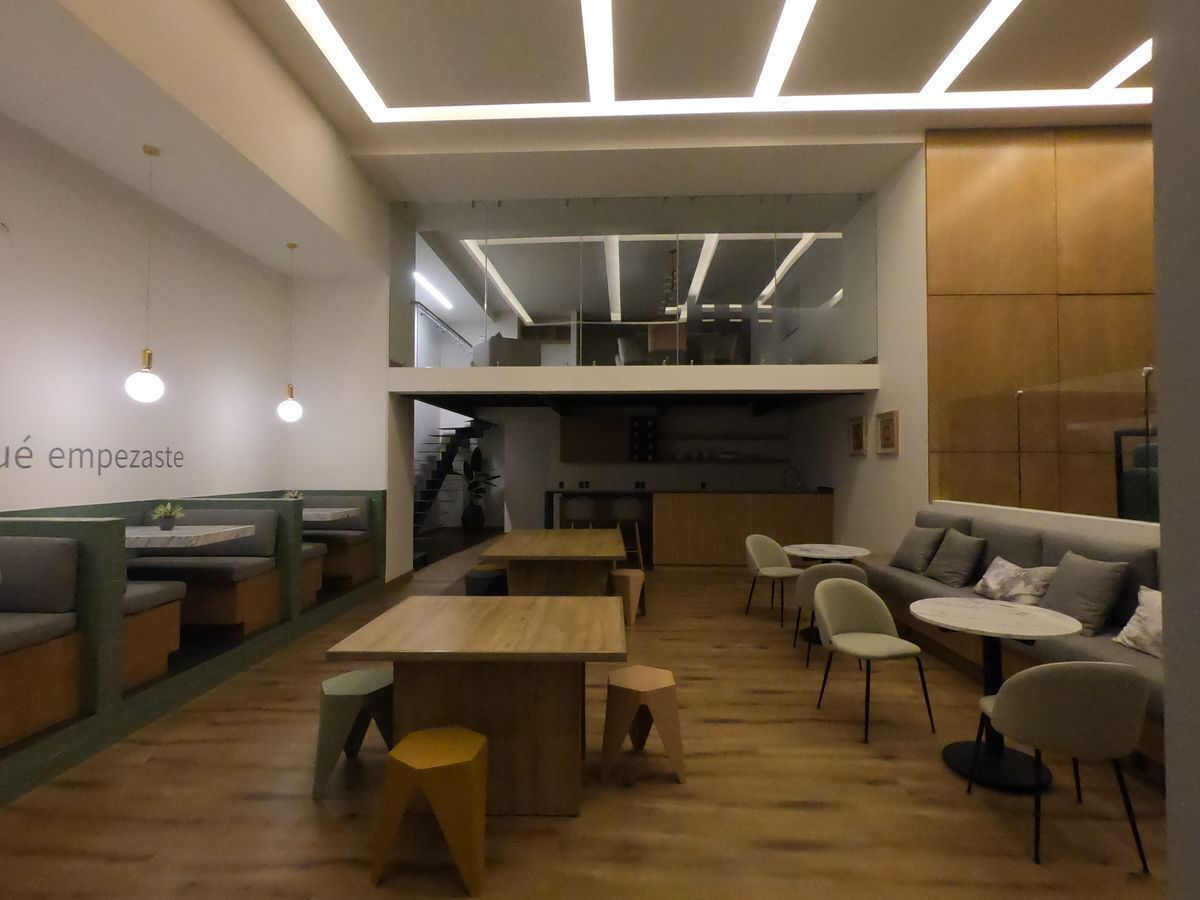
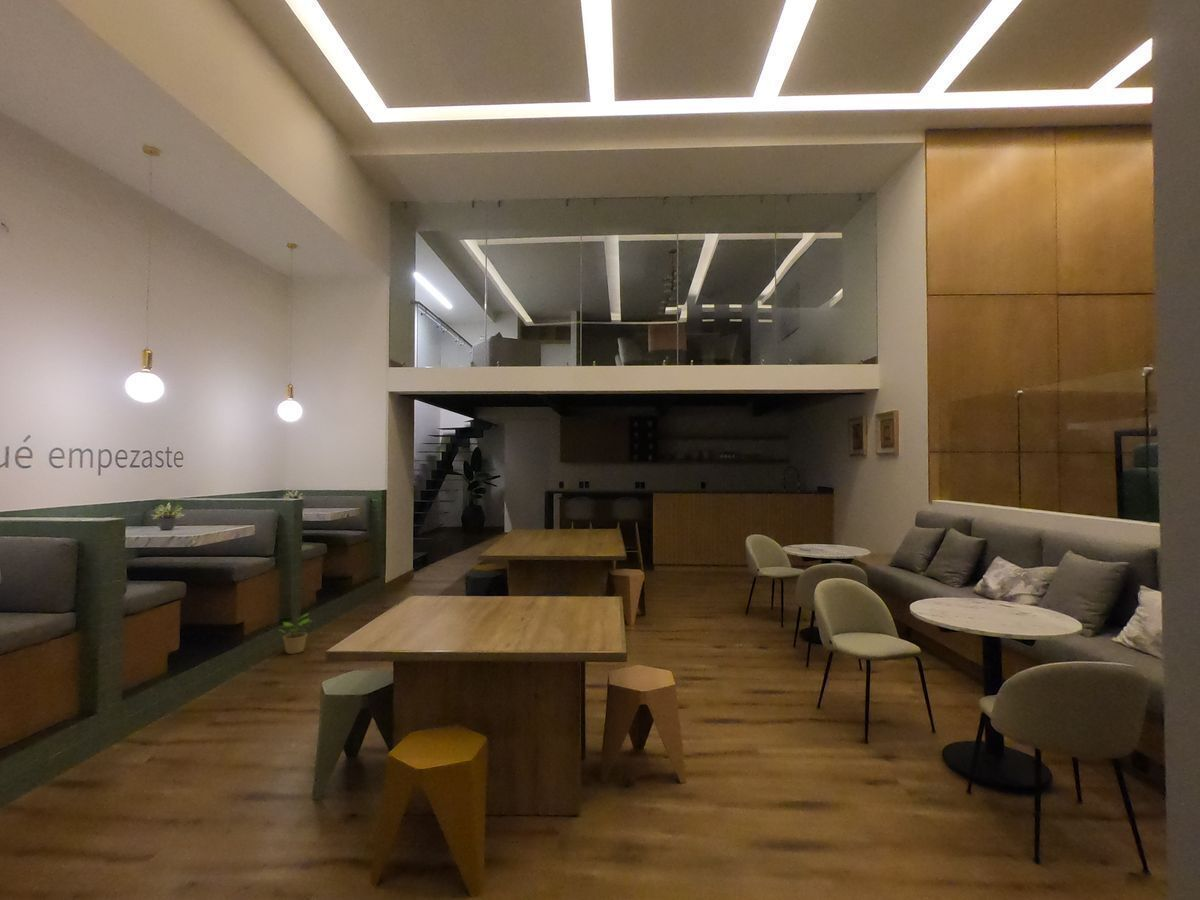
+ potted plant [279,612,314,655]
